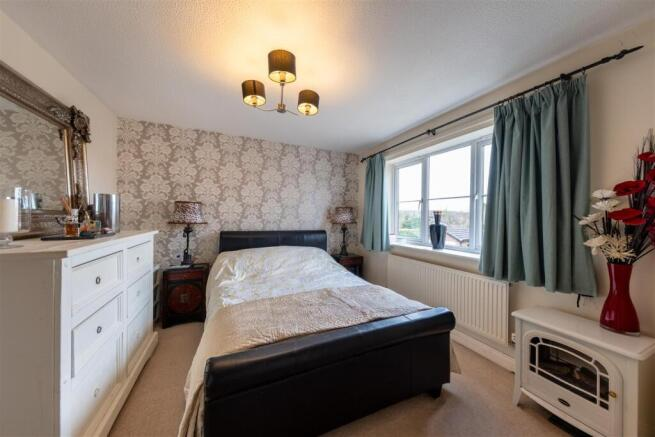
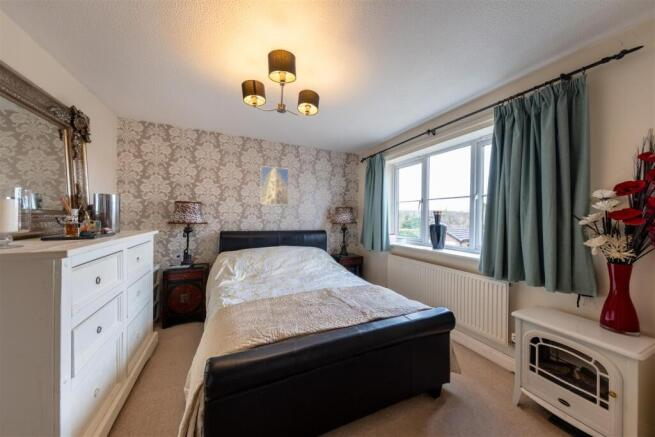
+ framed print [259,165,290,206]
